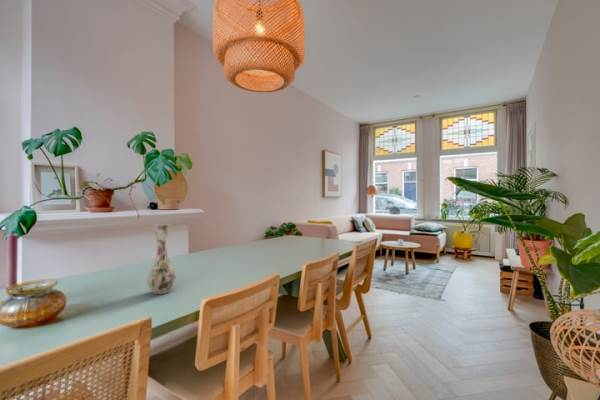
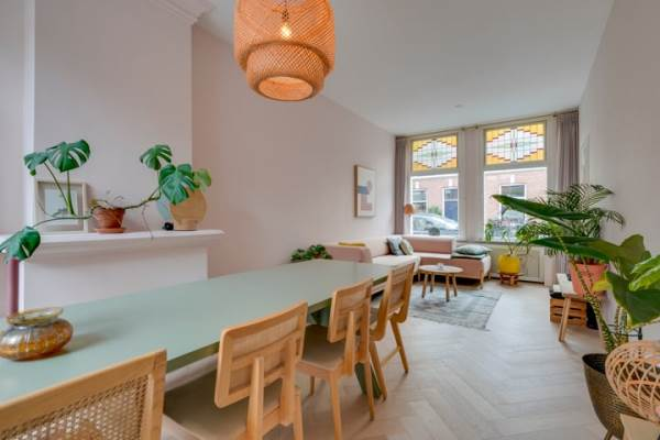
- vase [146,223,176,295]
